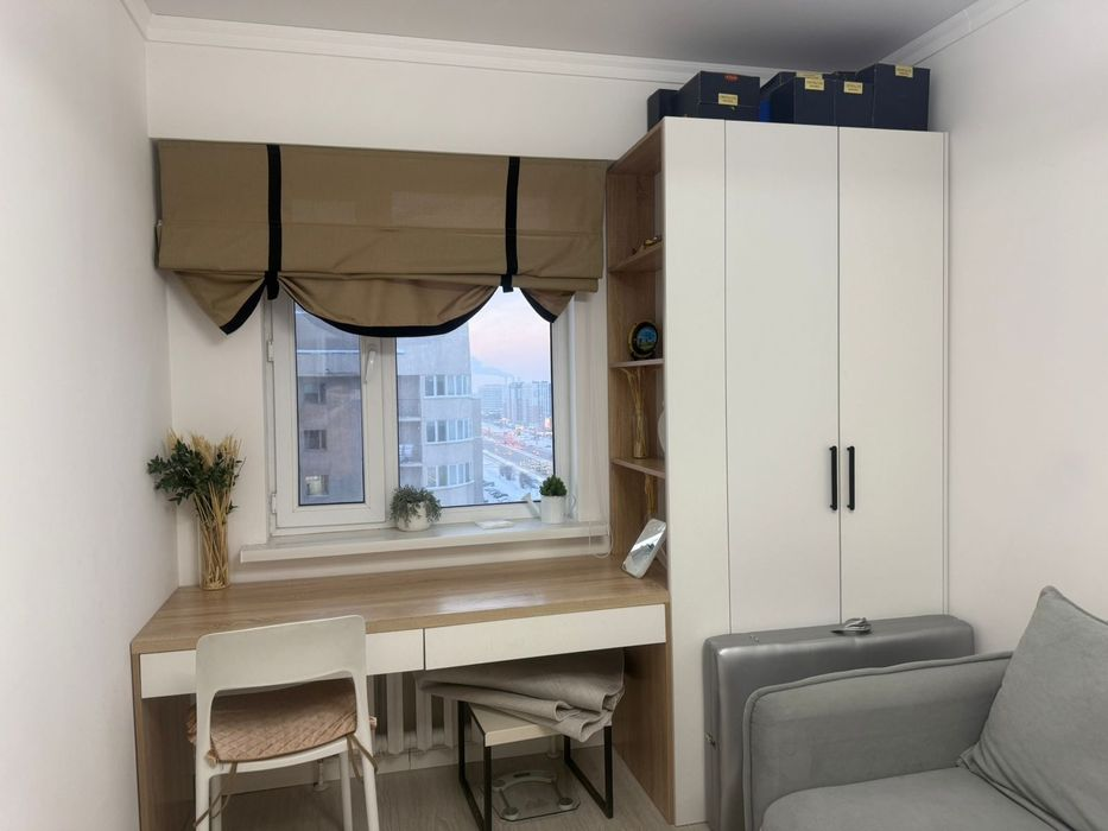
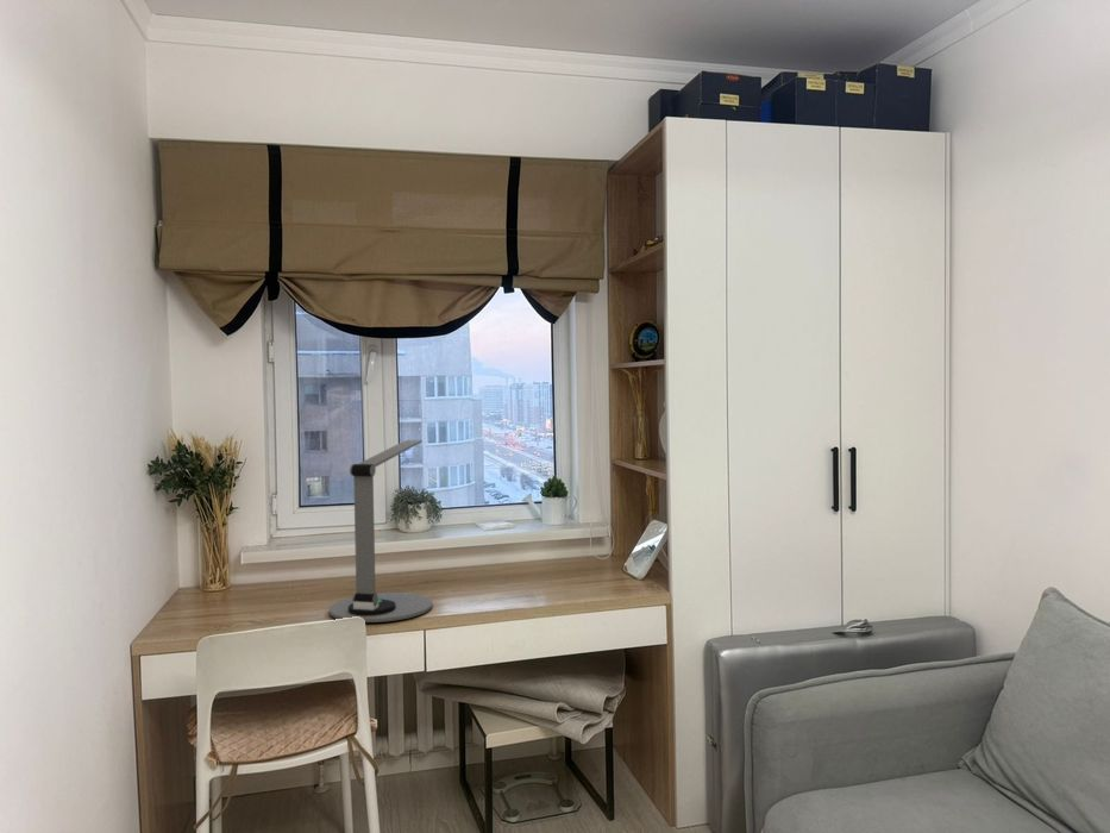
+ desk lamp [328,439,433,624]
